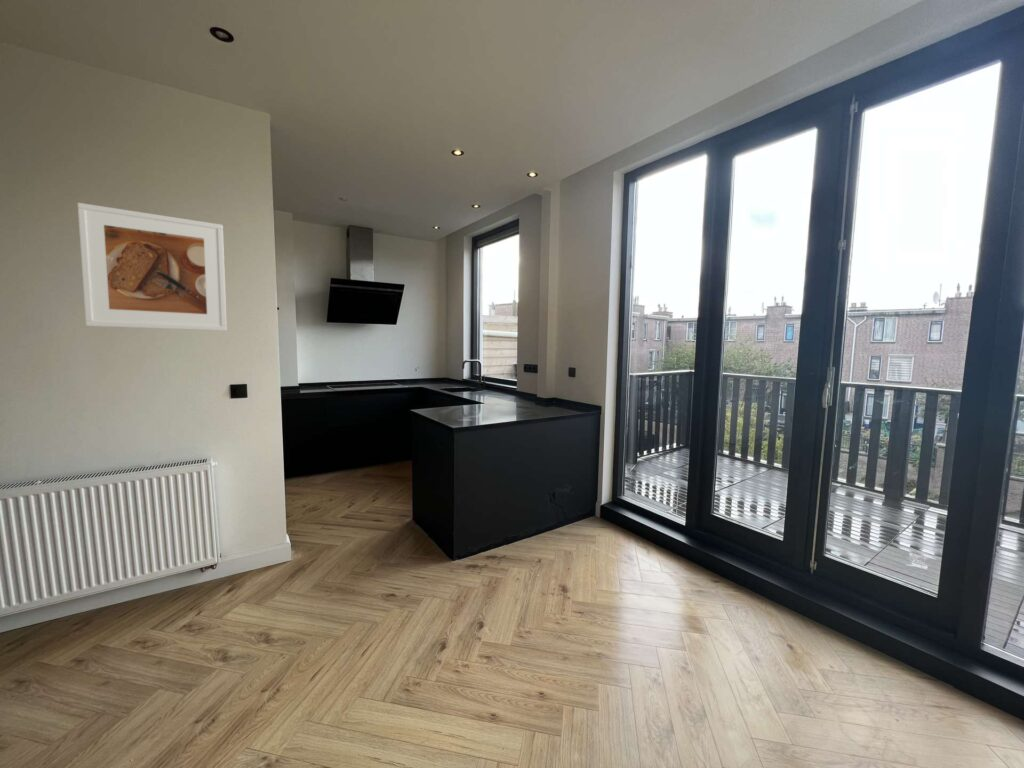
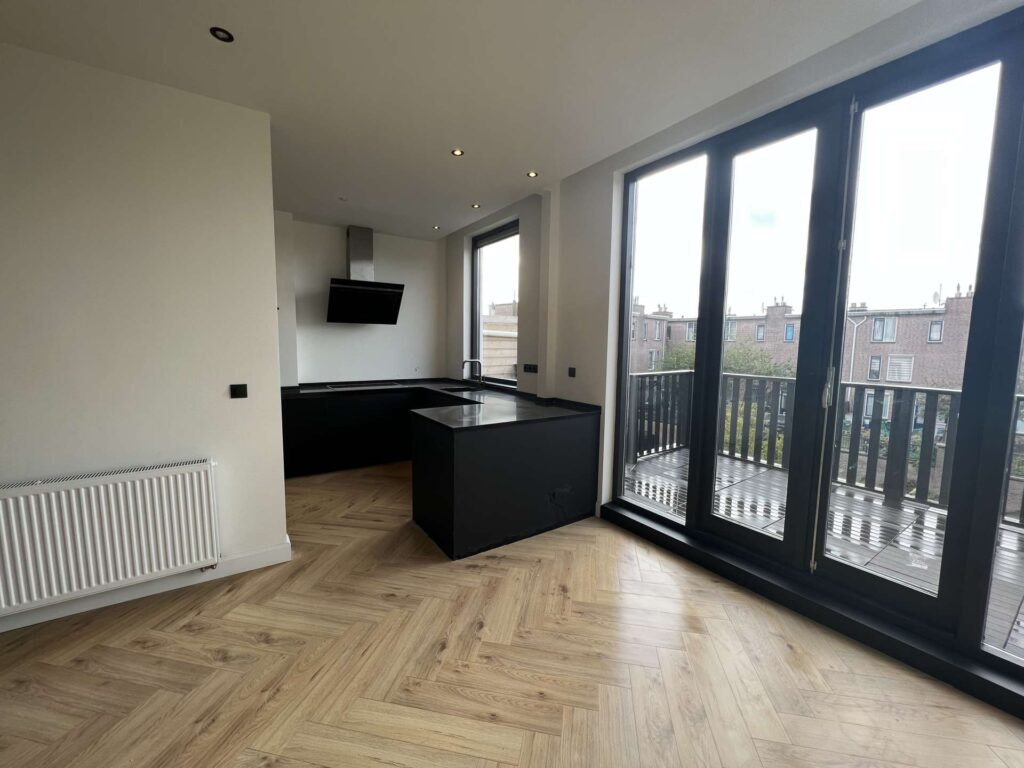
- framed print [76,202,228,332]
